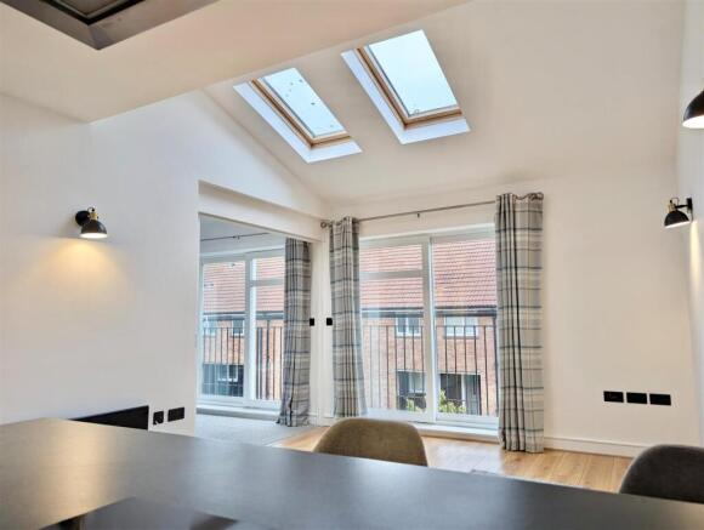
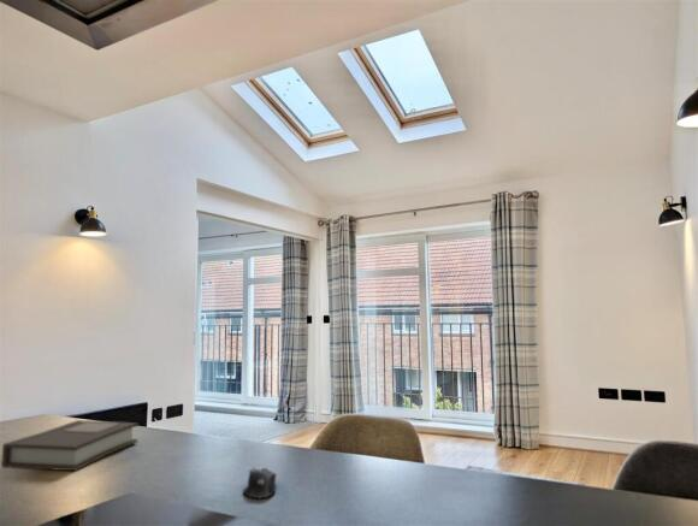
+ book [0,419,140,472]
+ computer mouse [242,467,278,501]
